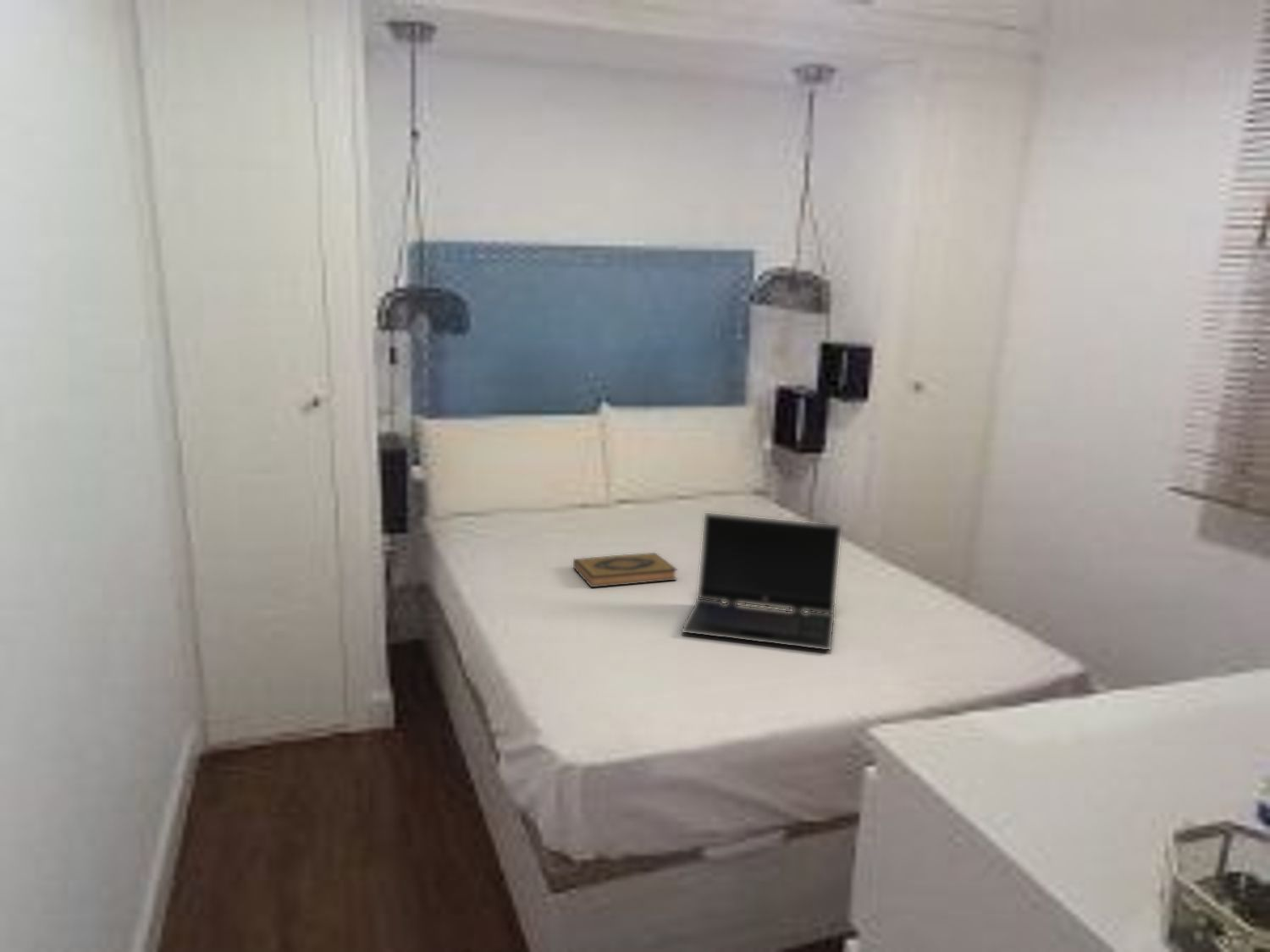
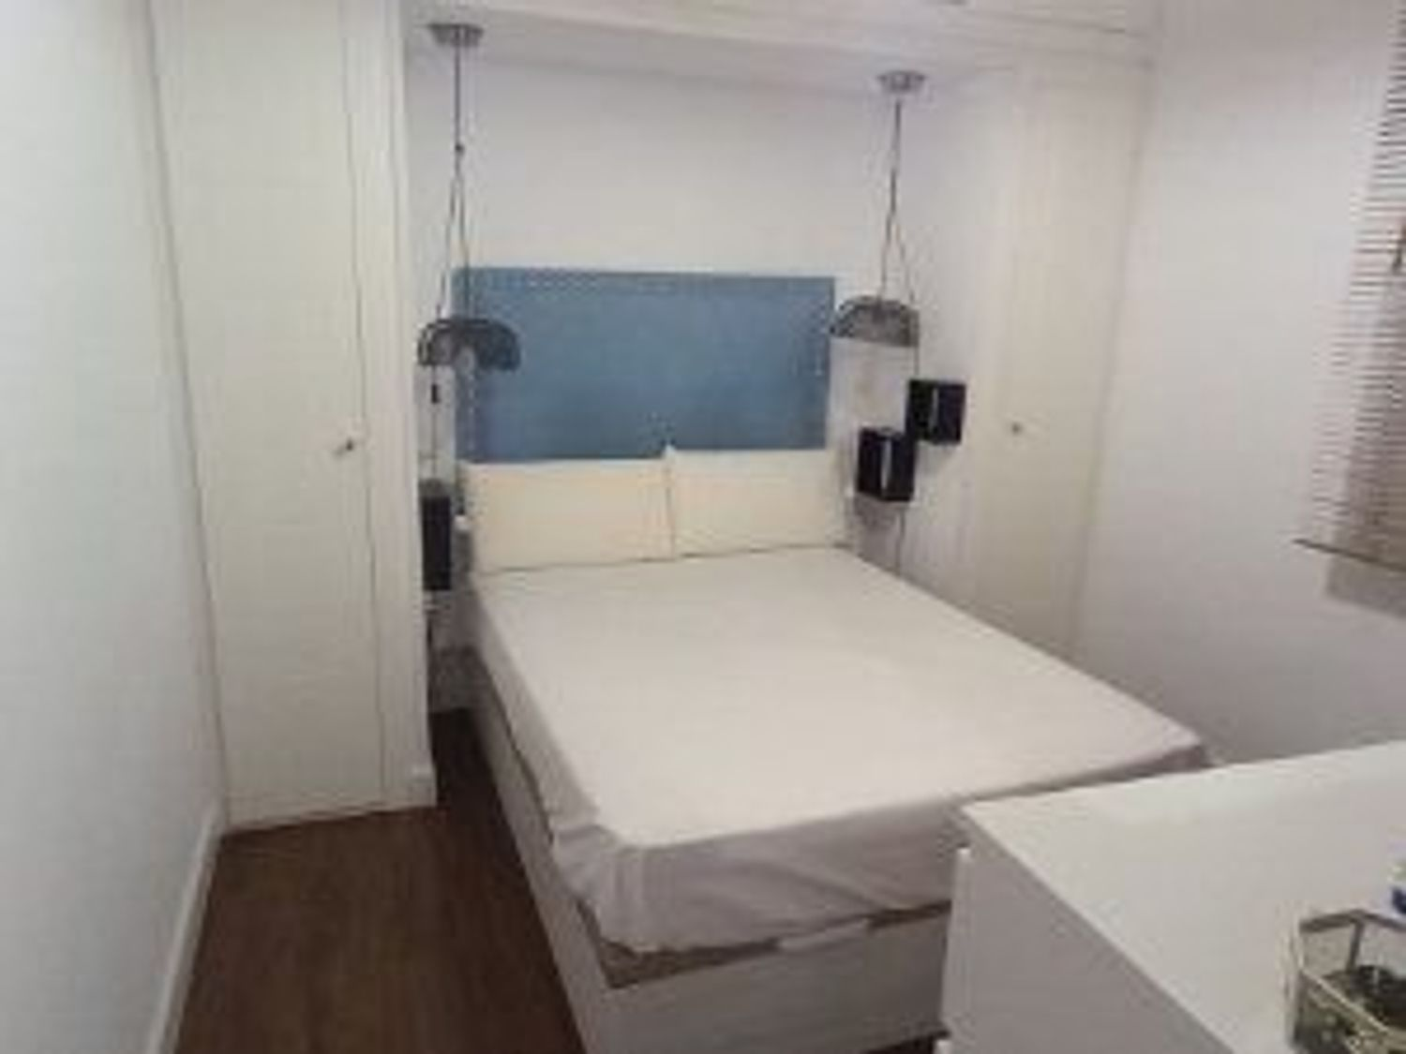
- laptop computer [681,512,842,651]
- hardback book [572,552,678,588]
